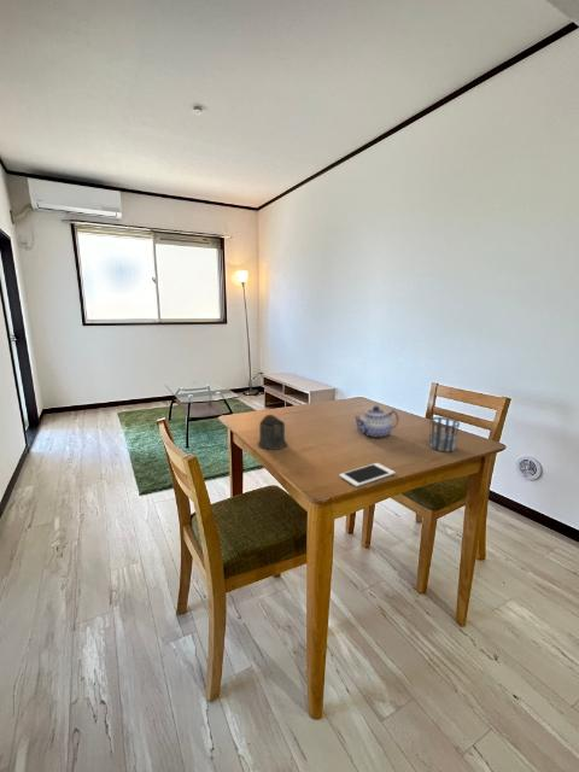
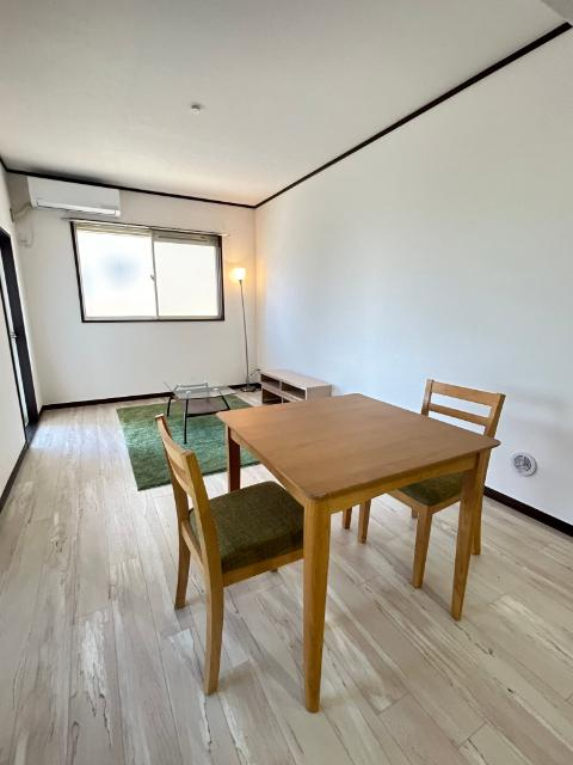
- cup [428,416,461,452]
- cup [257,414,288,451]
- teapot [353,404,400,439]
- cell phone [338,462,396,487]
